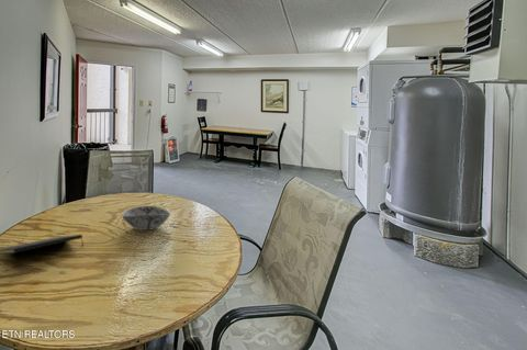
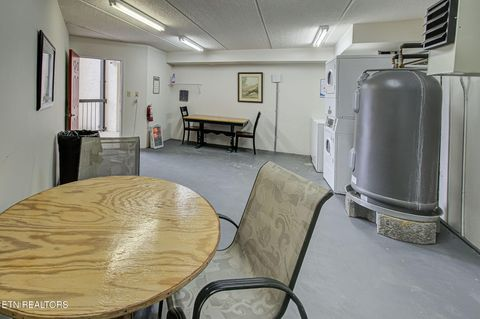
- decorative bowl [121,205,171,232]
- notepad [0,234,85,256]
